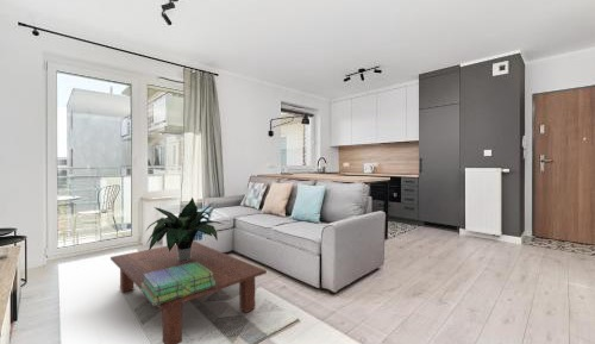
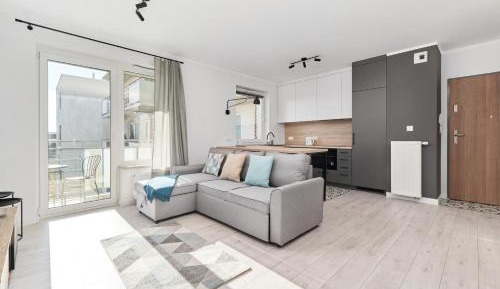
- stack of books [139,262,215,307]
- coffee table [109,240,268,344]
- potted plant [144,196,225,261]
